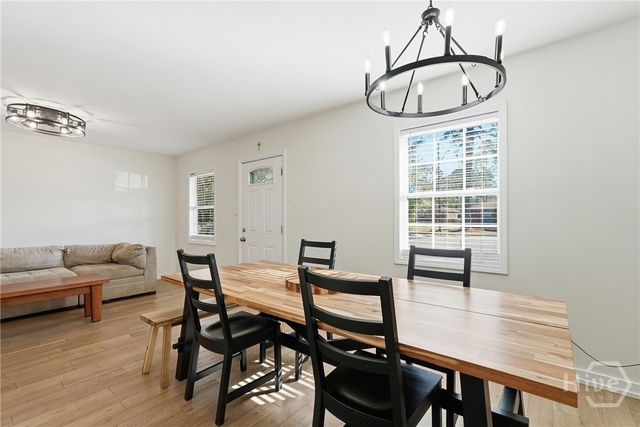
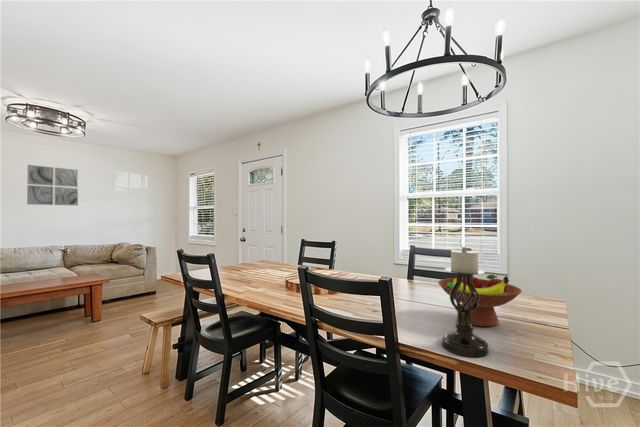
+ candle holder [440,246,490,358]
+ fruit bowl [437,274,523,327]
+ wall art [26,164,79,206]
